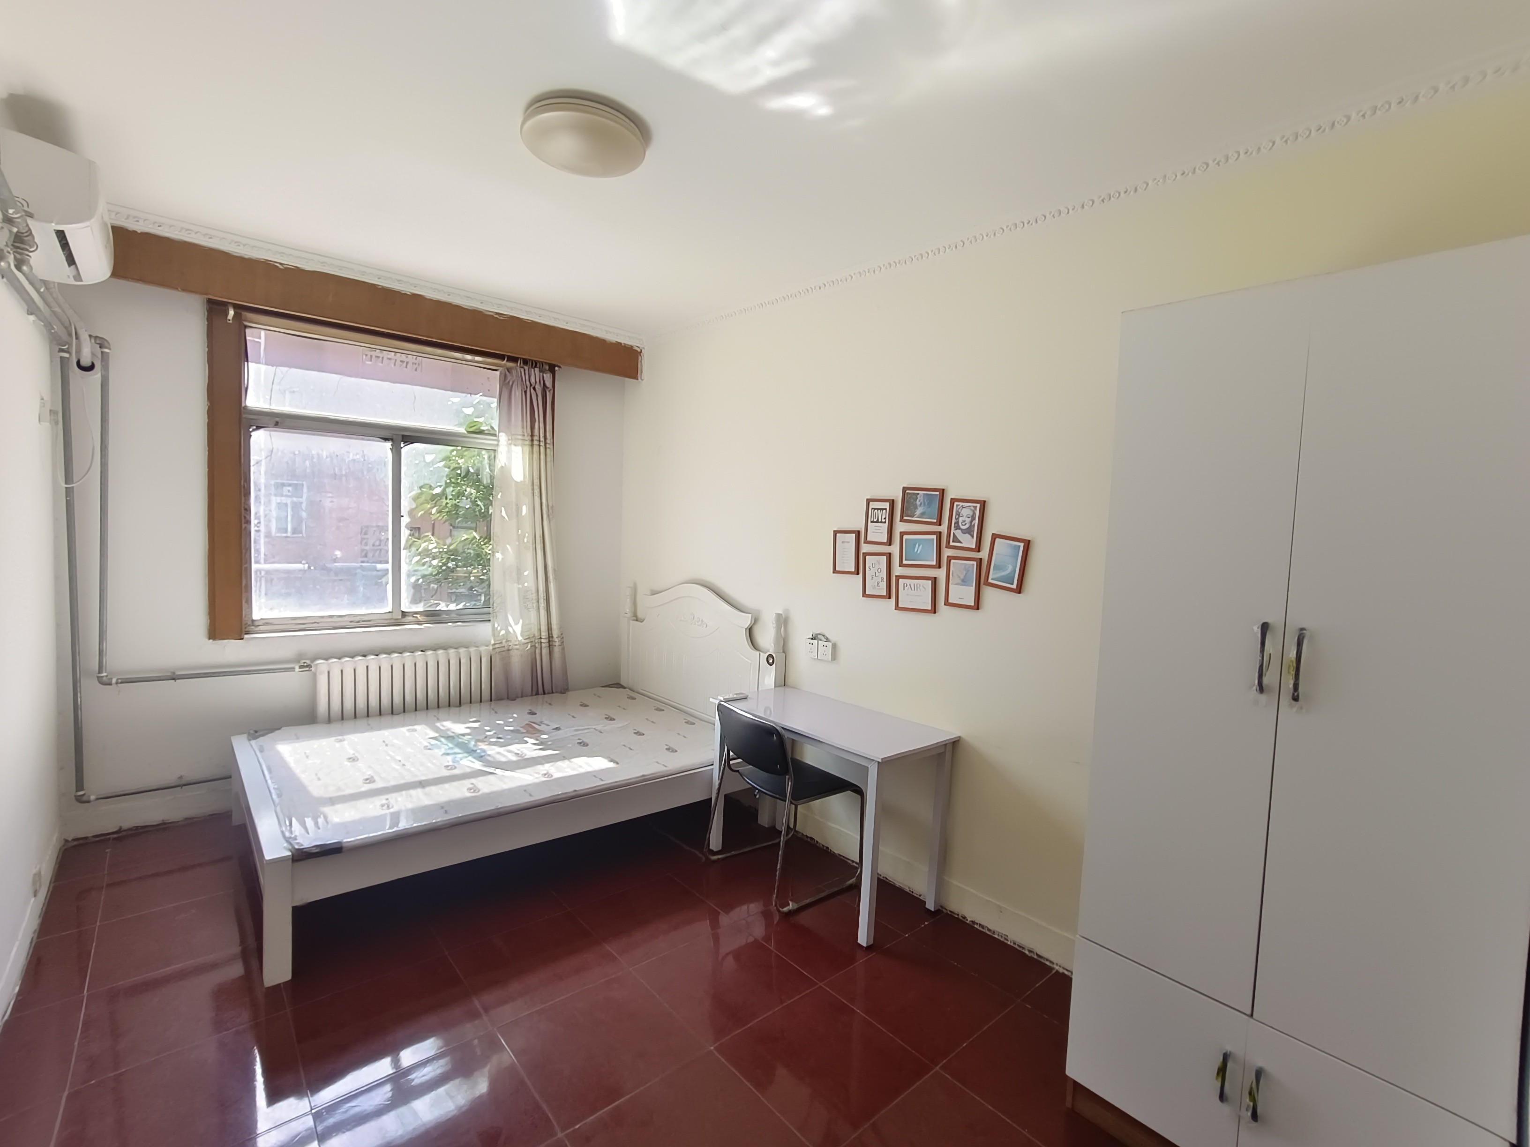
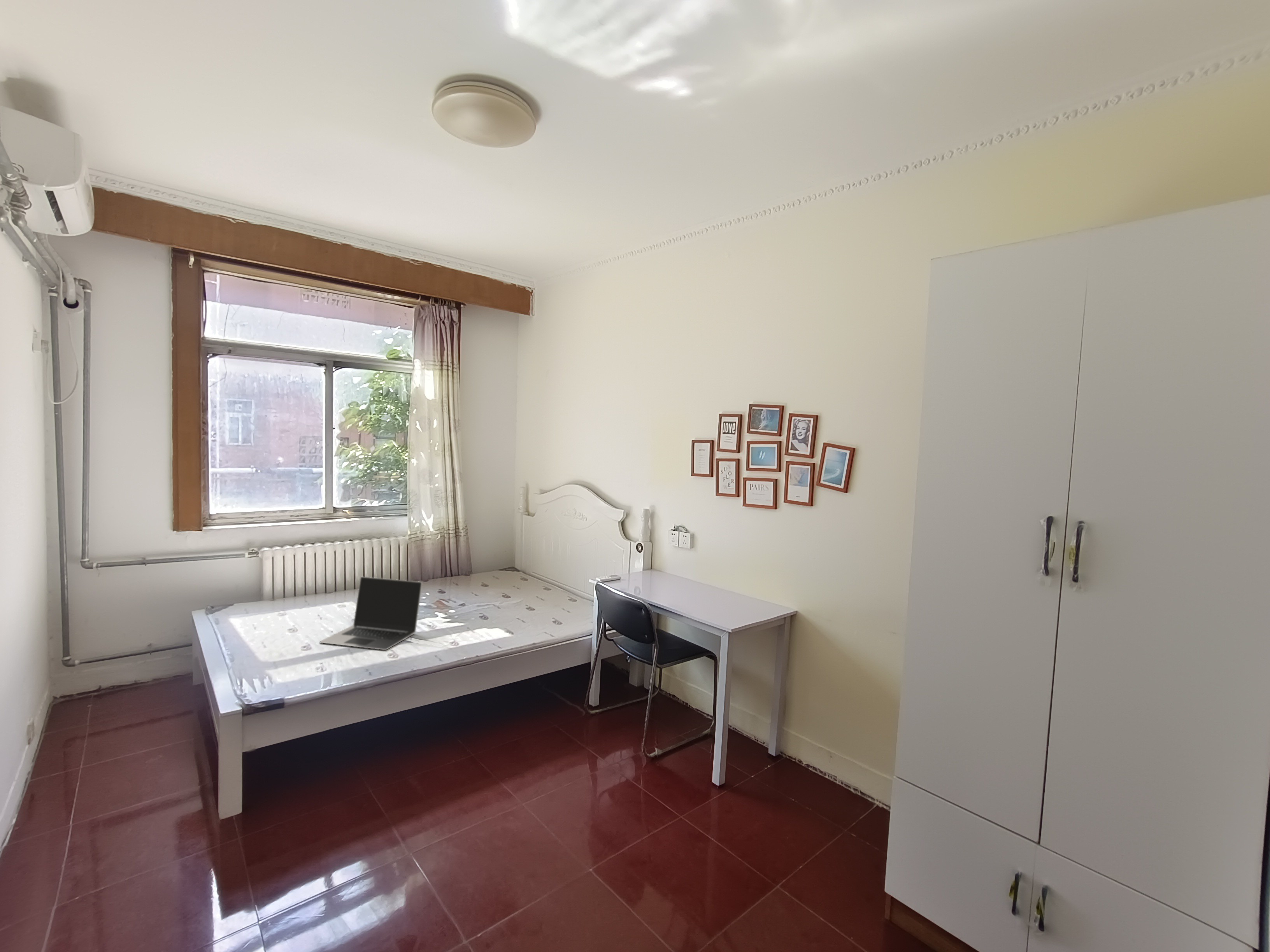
+ laptop [319,576,423,650]
